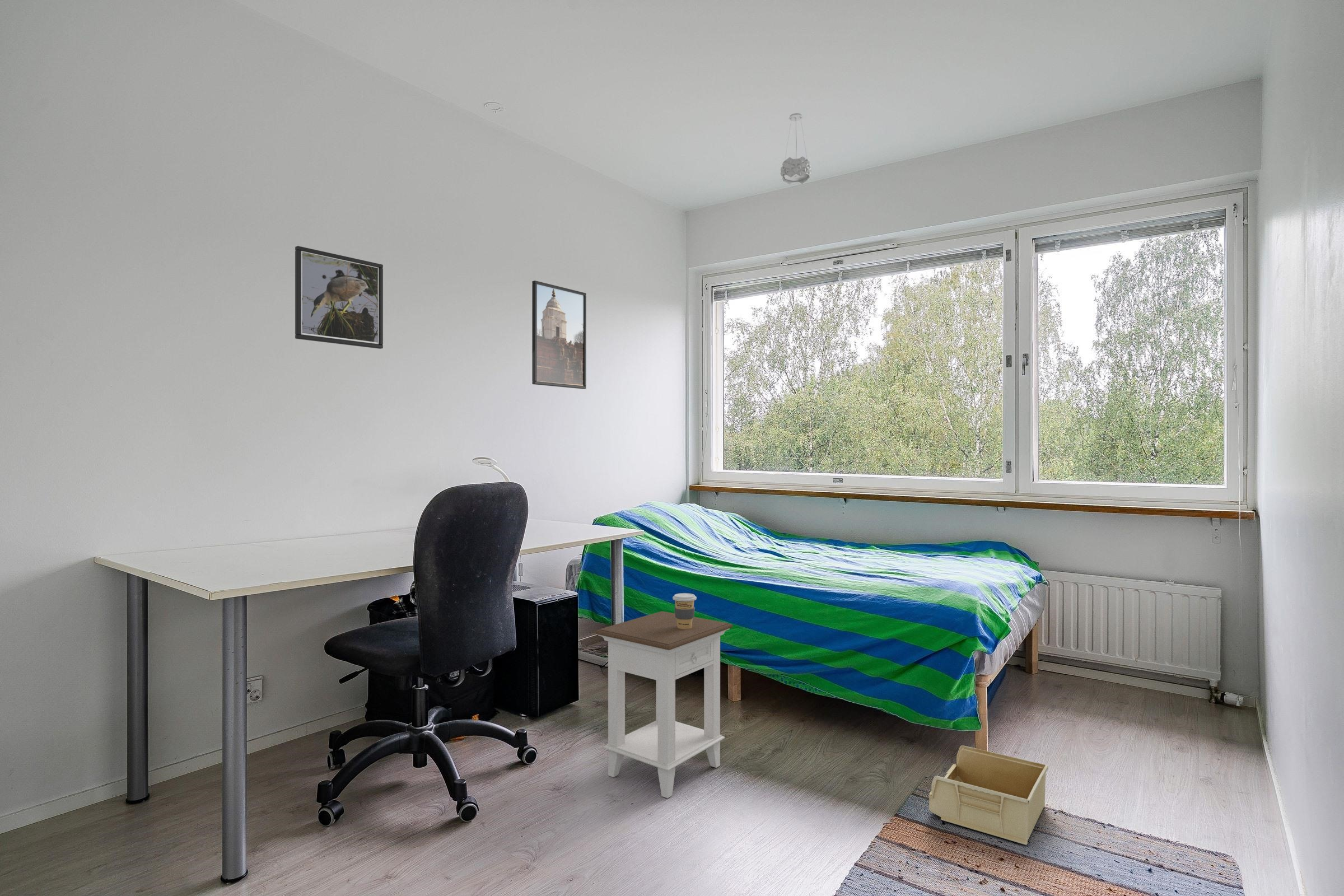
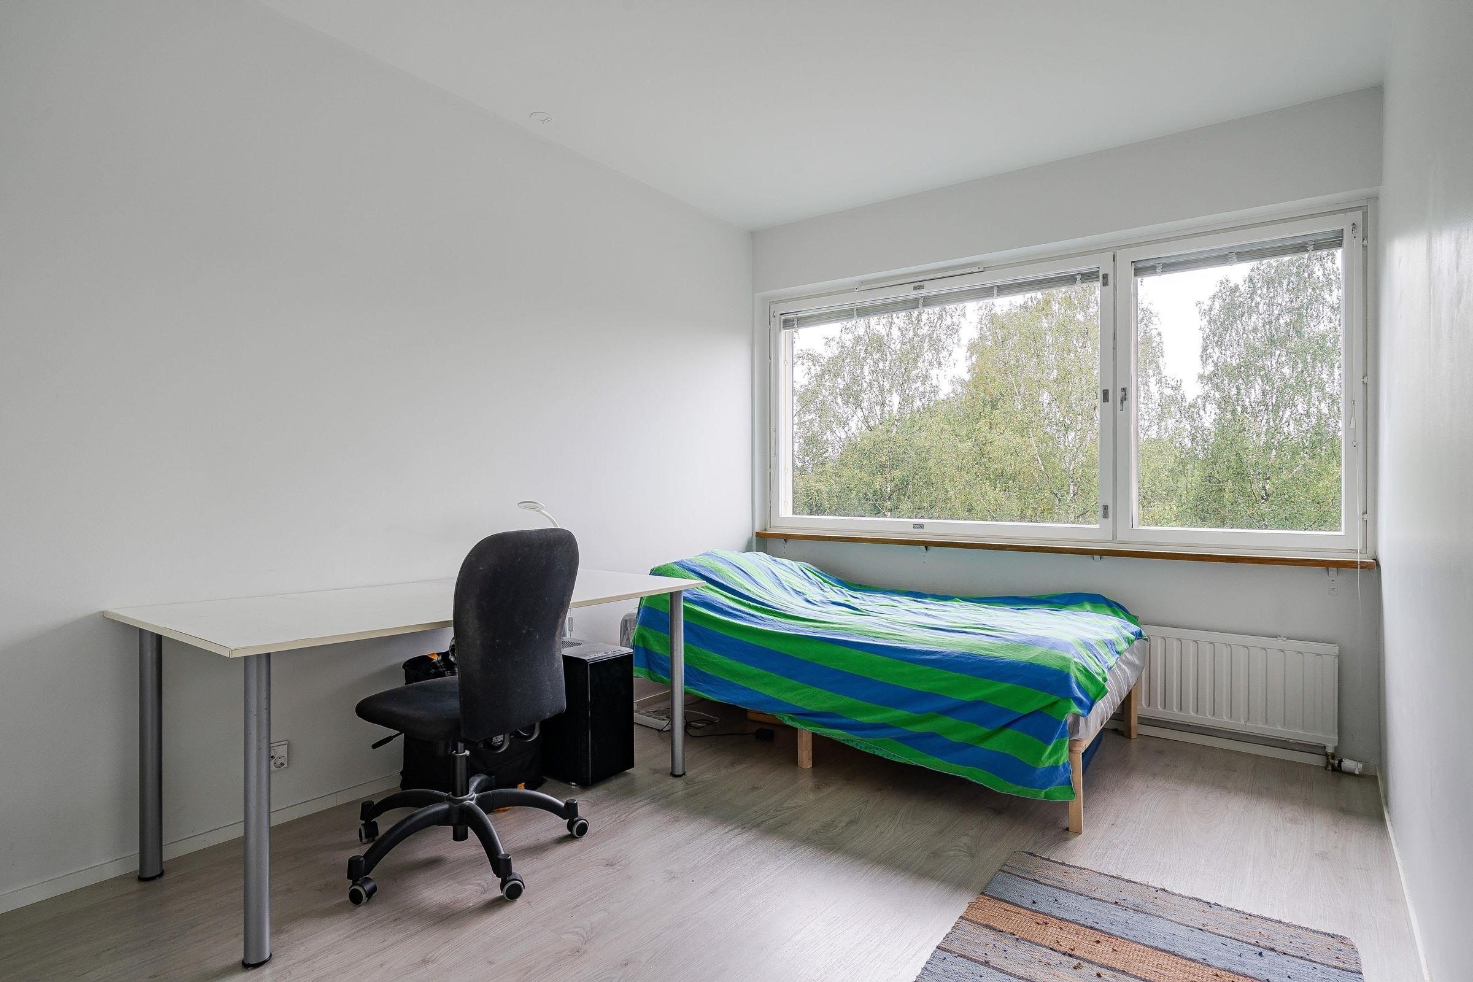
- storage bin [928,745,1049,846]
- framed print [531,280,587,390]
- pendant light [780,113,812,185]
- coffee cup [672,592,697,629]
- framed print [295,245,384,349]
- nightstand [594,611,733,799]
